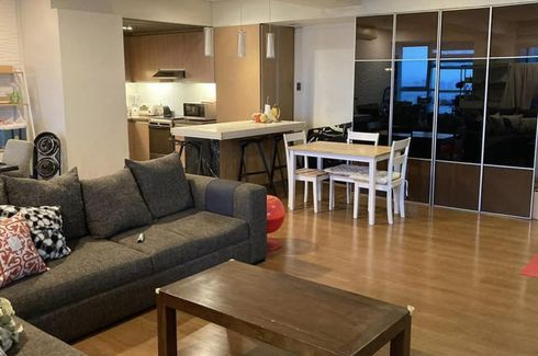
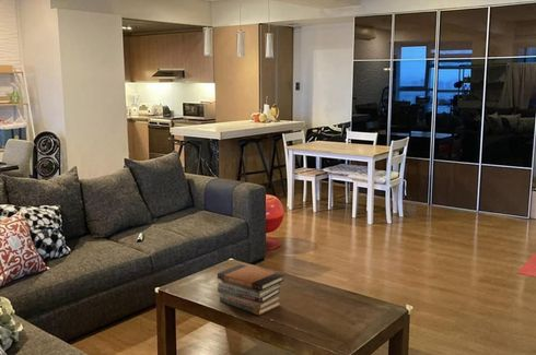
+ book stack [217,263,286,316]
